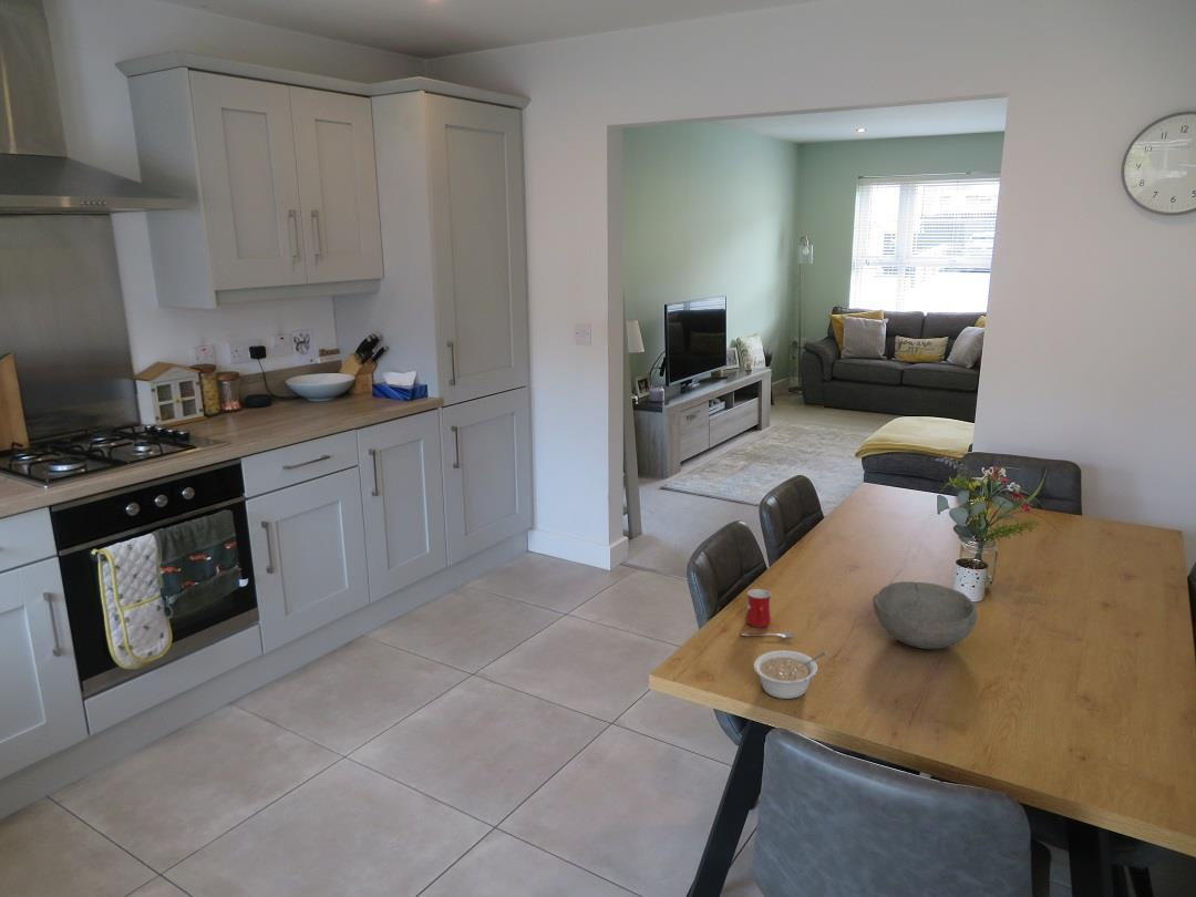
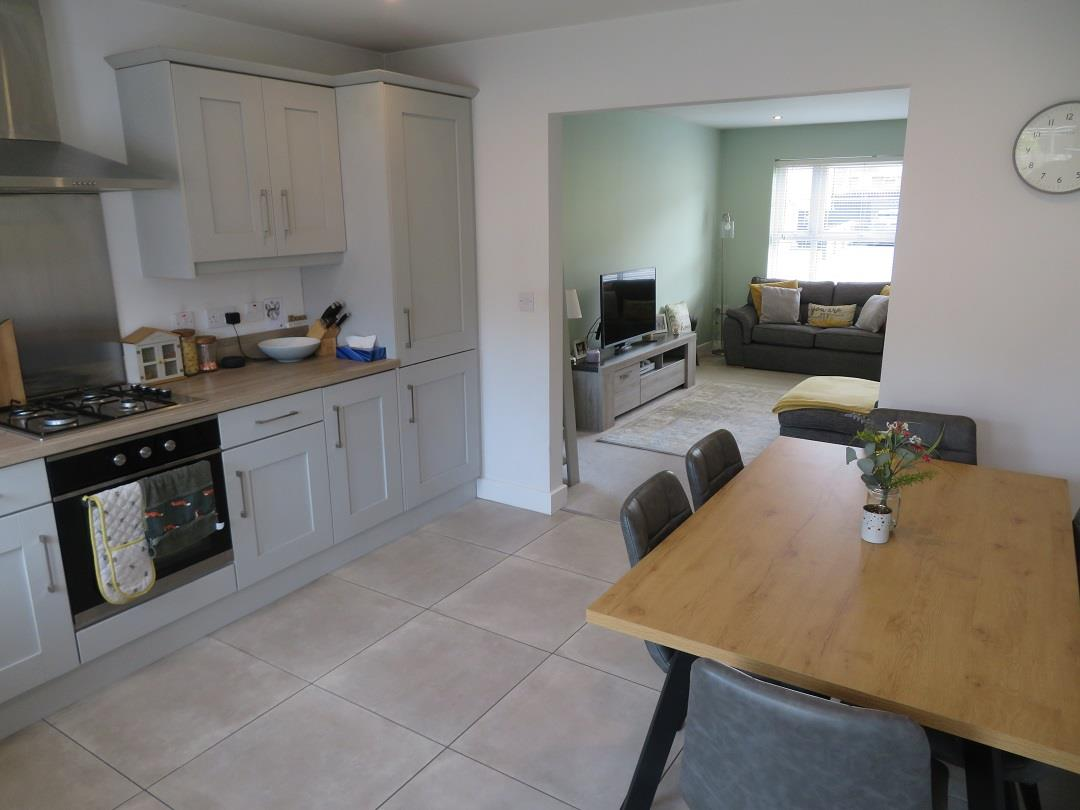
- legume [753,649,827,700]
- mug [740,588,795,639]
- bowl [872,580,978,650]
